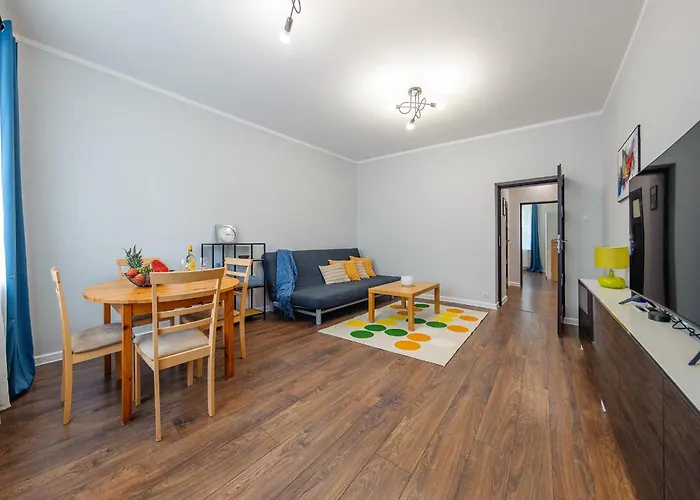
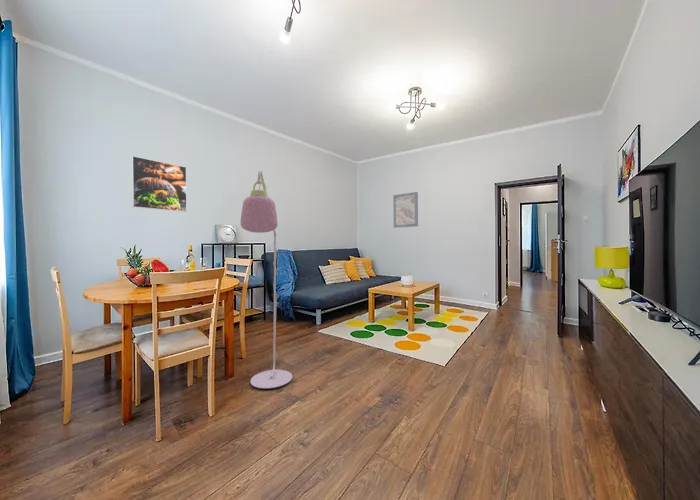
+ floor lamp [240,169,293,390]
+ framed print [131,155,188,213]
+ wall art [392,191,419,229]
